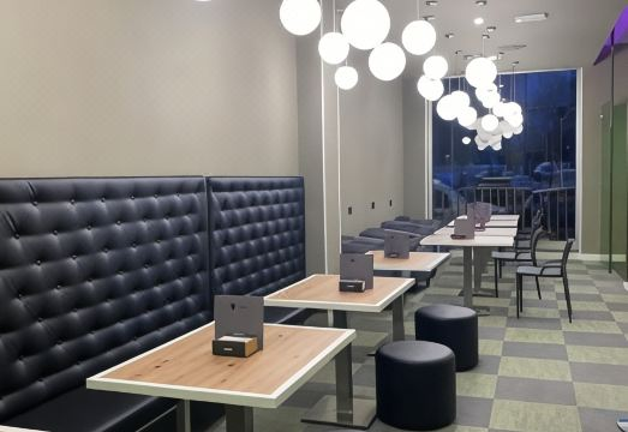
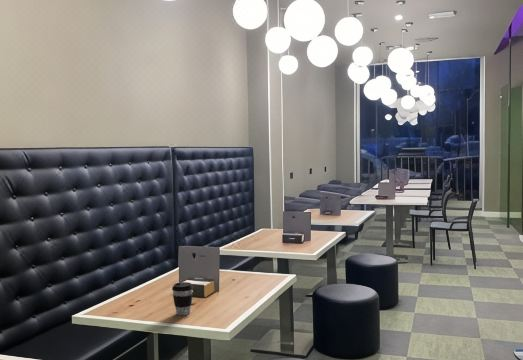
+ coffee cup [171,281,194,316]
